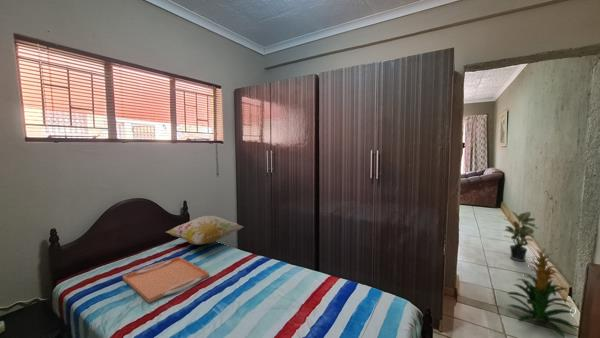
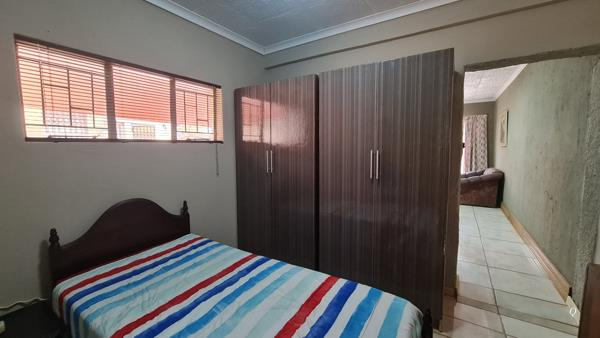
- indoor plant [506,246,579,338]
- potted plant [502,211,539,262]
- serving tray [122,256,210,304]
- decorative pillow [166,215,244,246]
